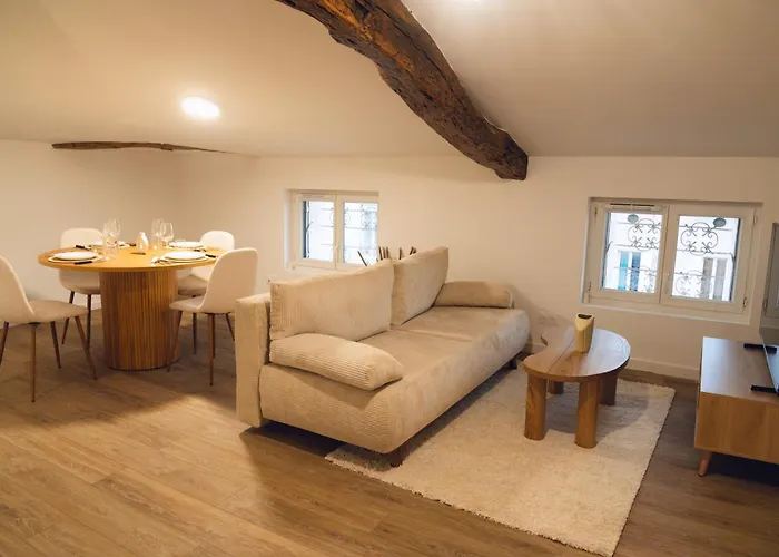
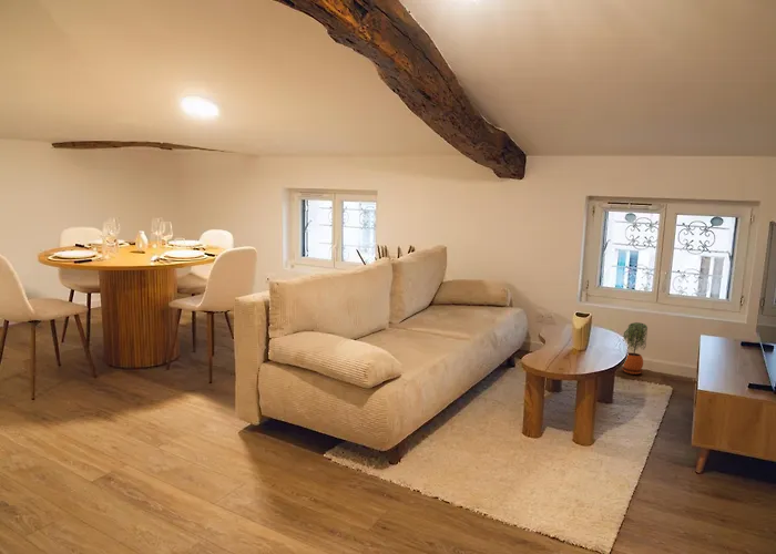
+ potted plant [621,321,649,376]
